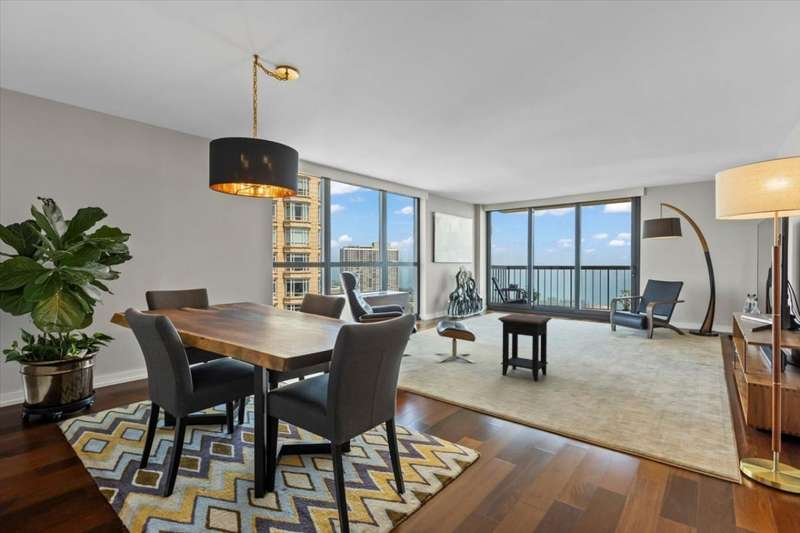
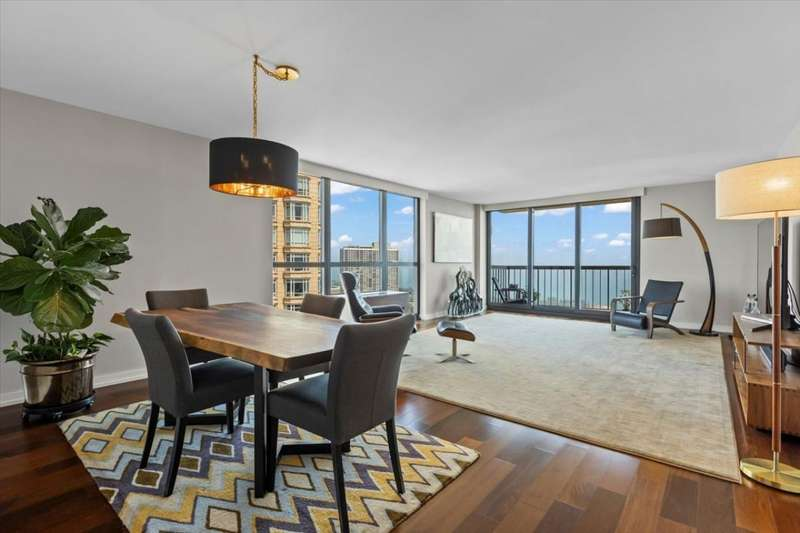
- side table [497,313,553,382]
